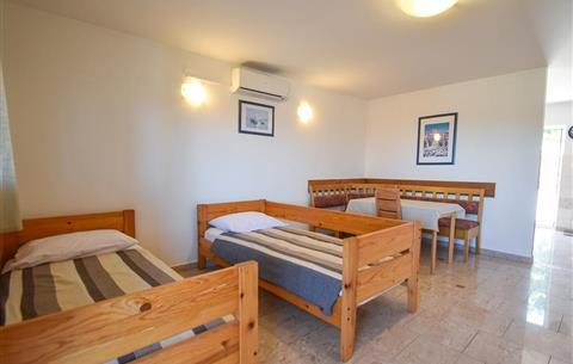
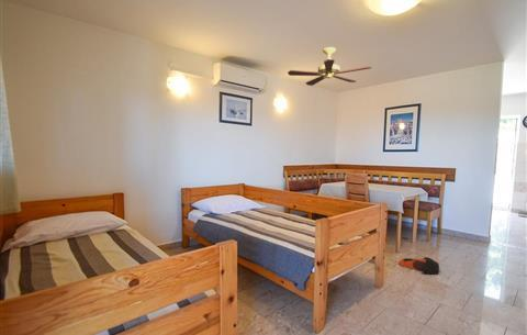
+ bag [397,256,440,276]
+ ceiling fan [287,46,373,87]
